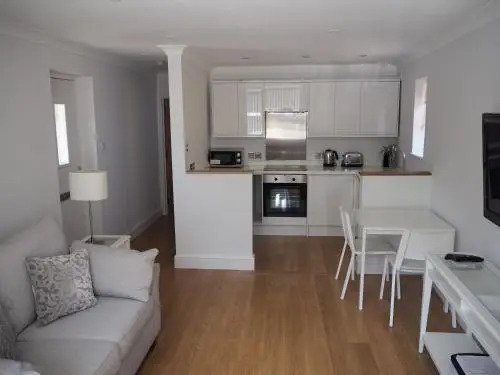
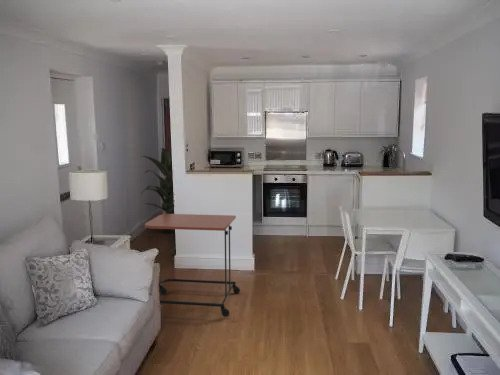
+ indoor plant [140,147,175,234]
+ side table [144,213,241,318]
